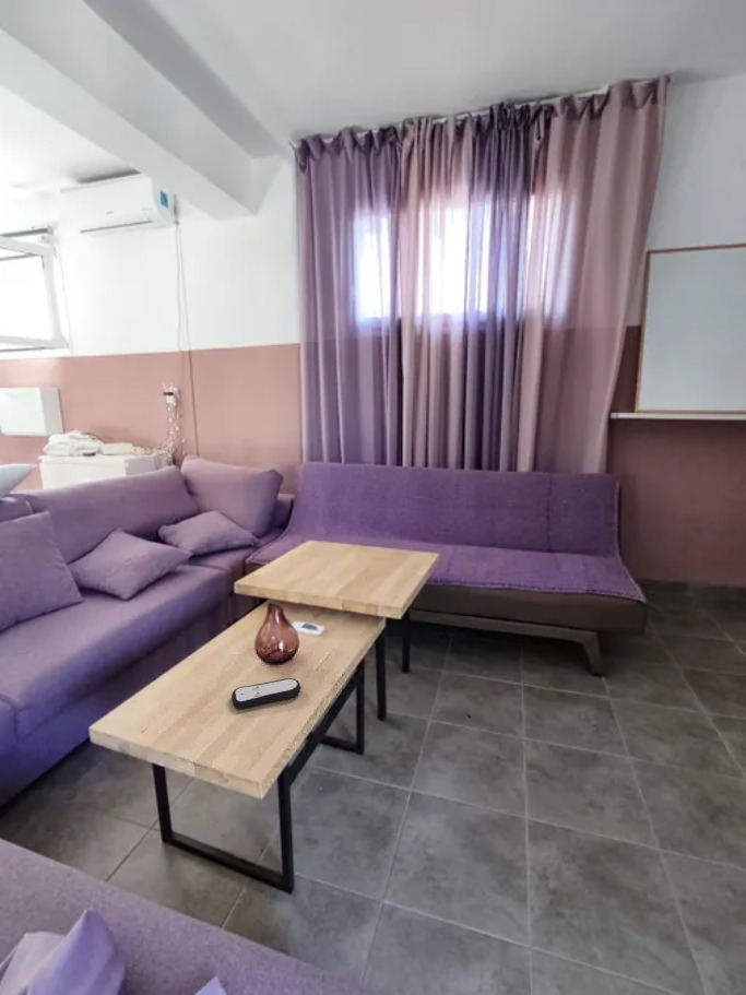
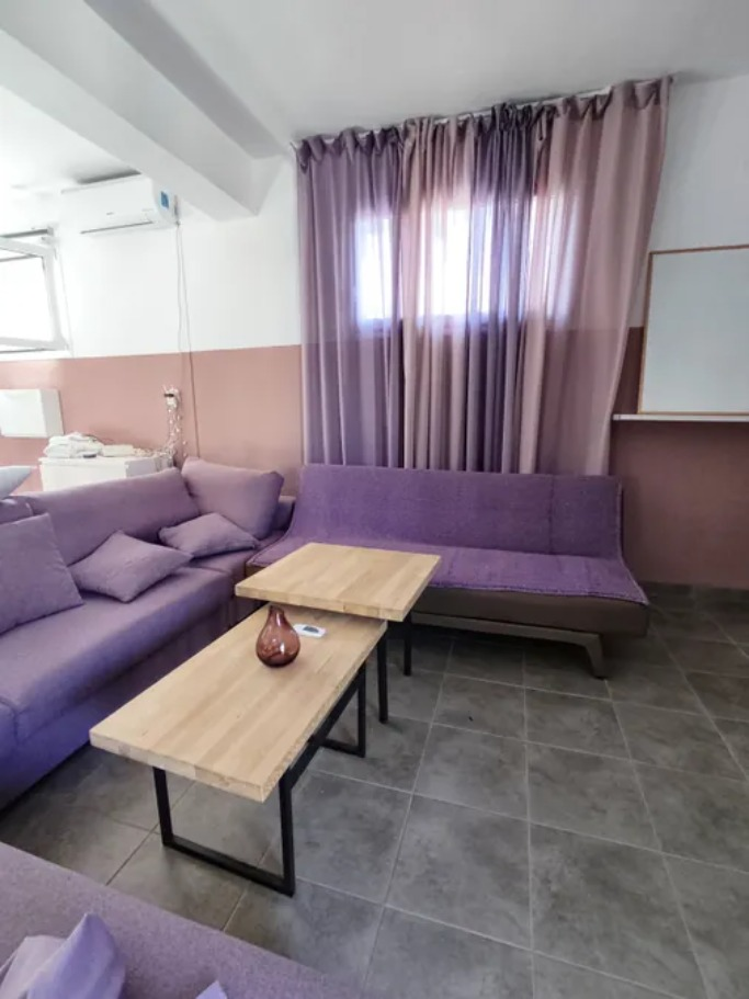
- remote control [230,677,301,710]
